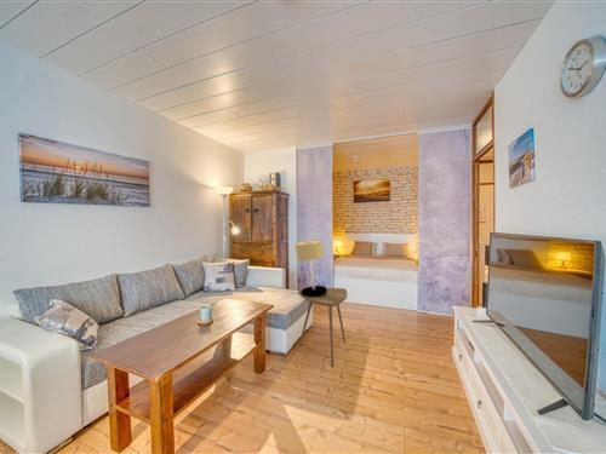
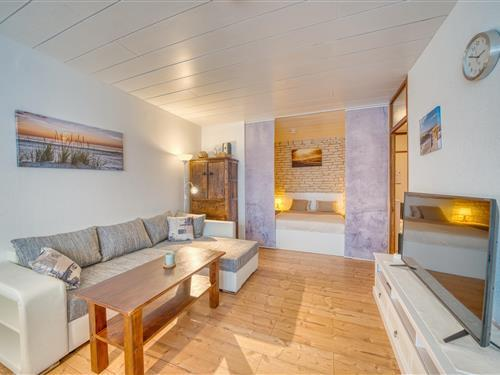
- side table [297,287,348,368]
- table lamp [293,239,327,297]
